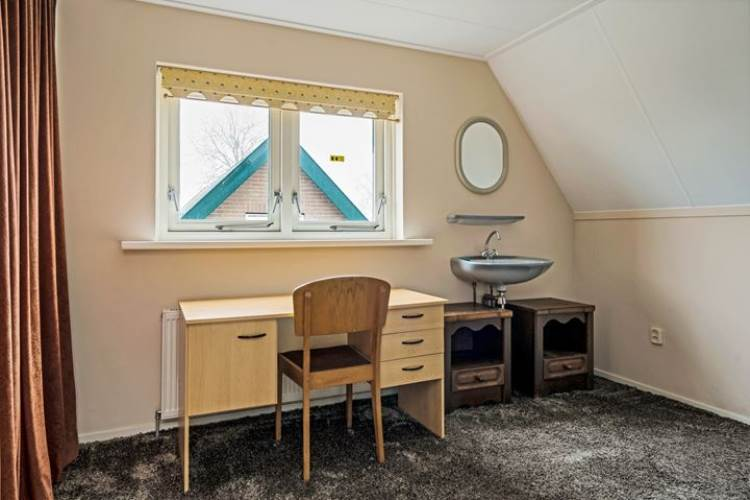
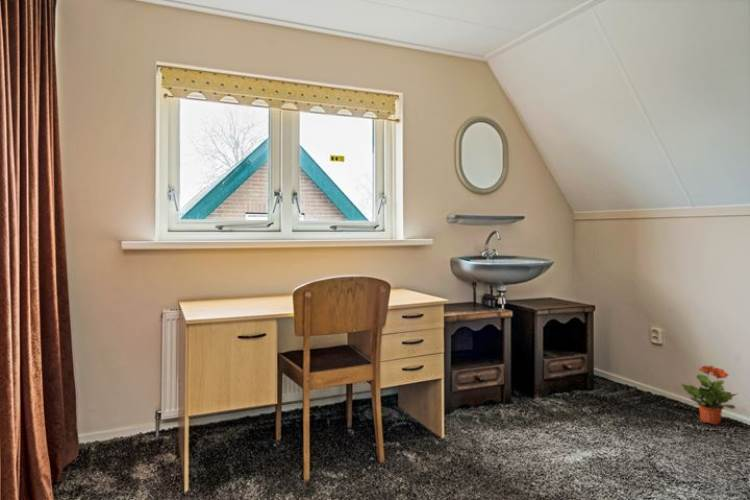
+ potted plant [680,364,738,426]
